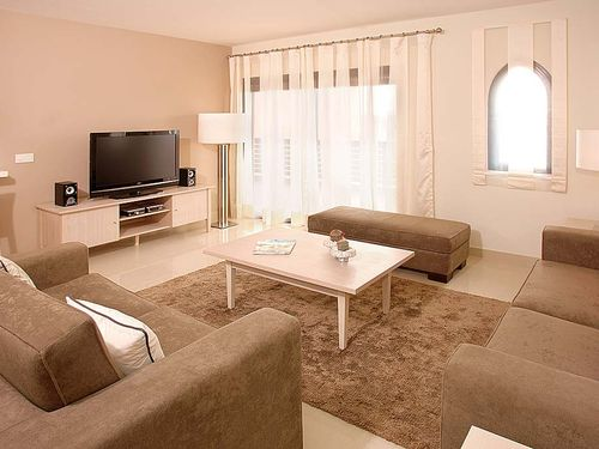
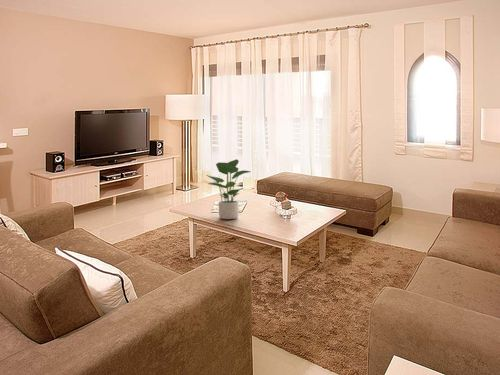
+ potted plant [206,158,251,220]
